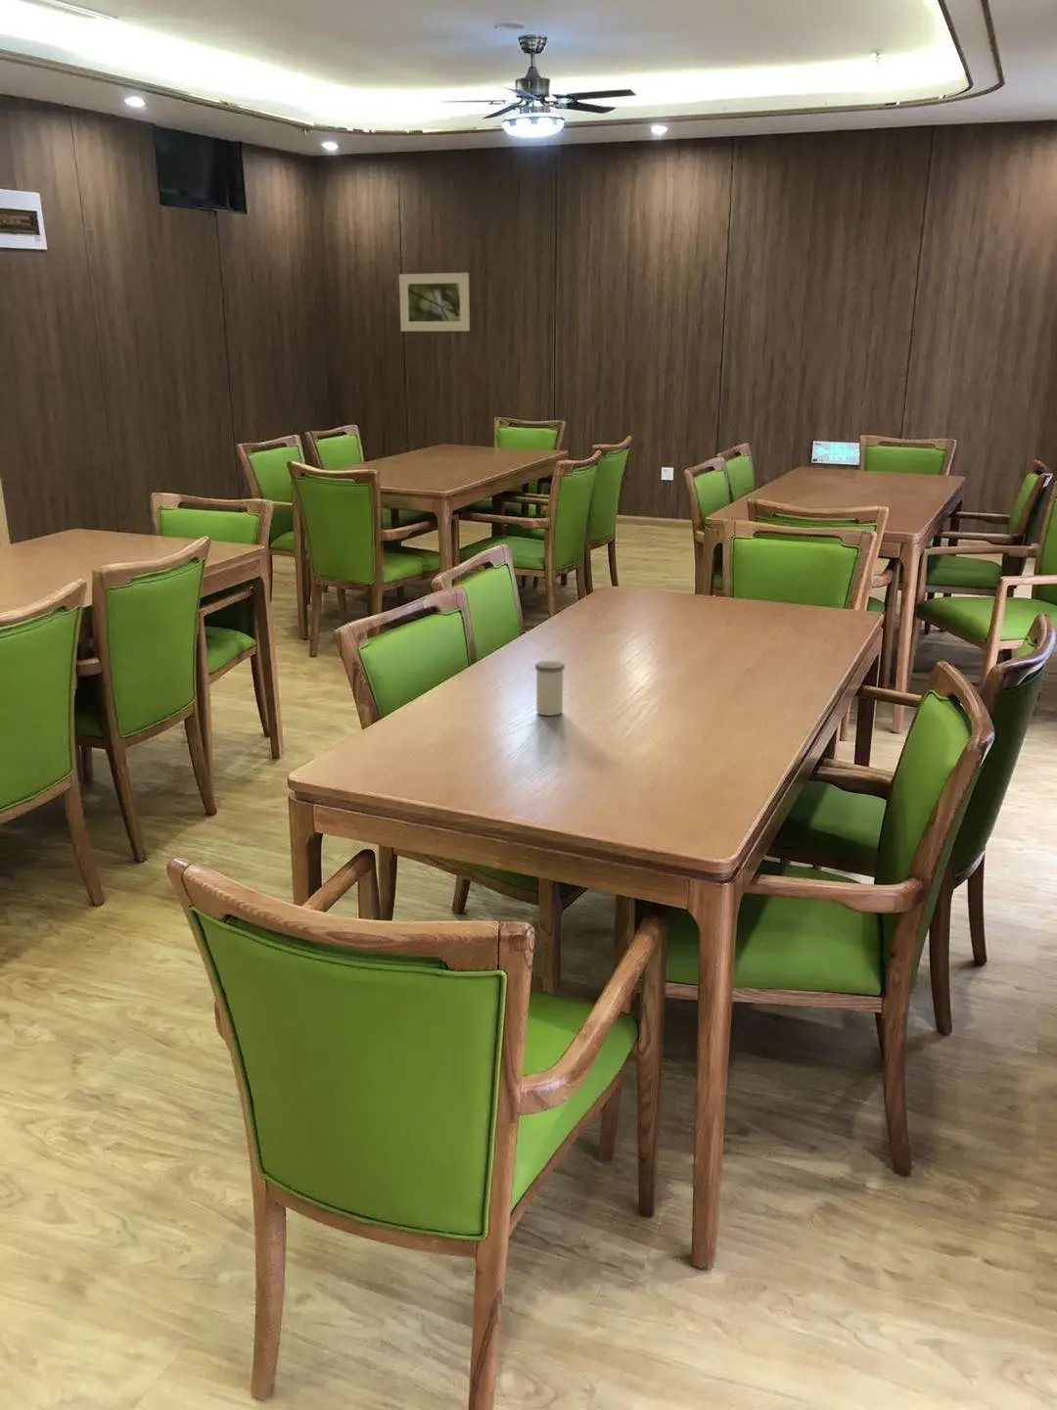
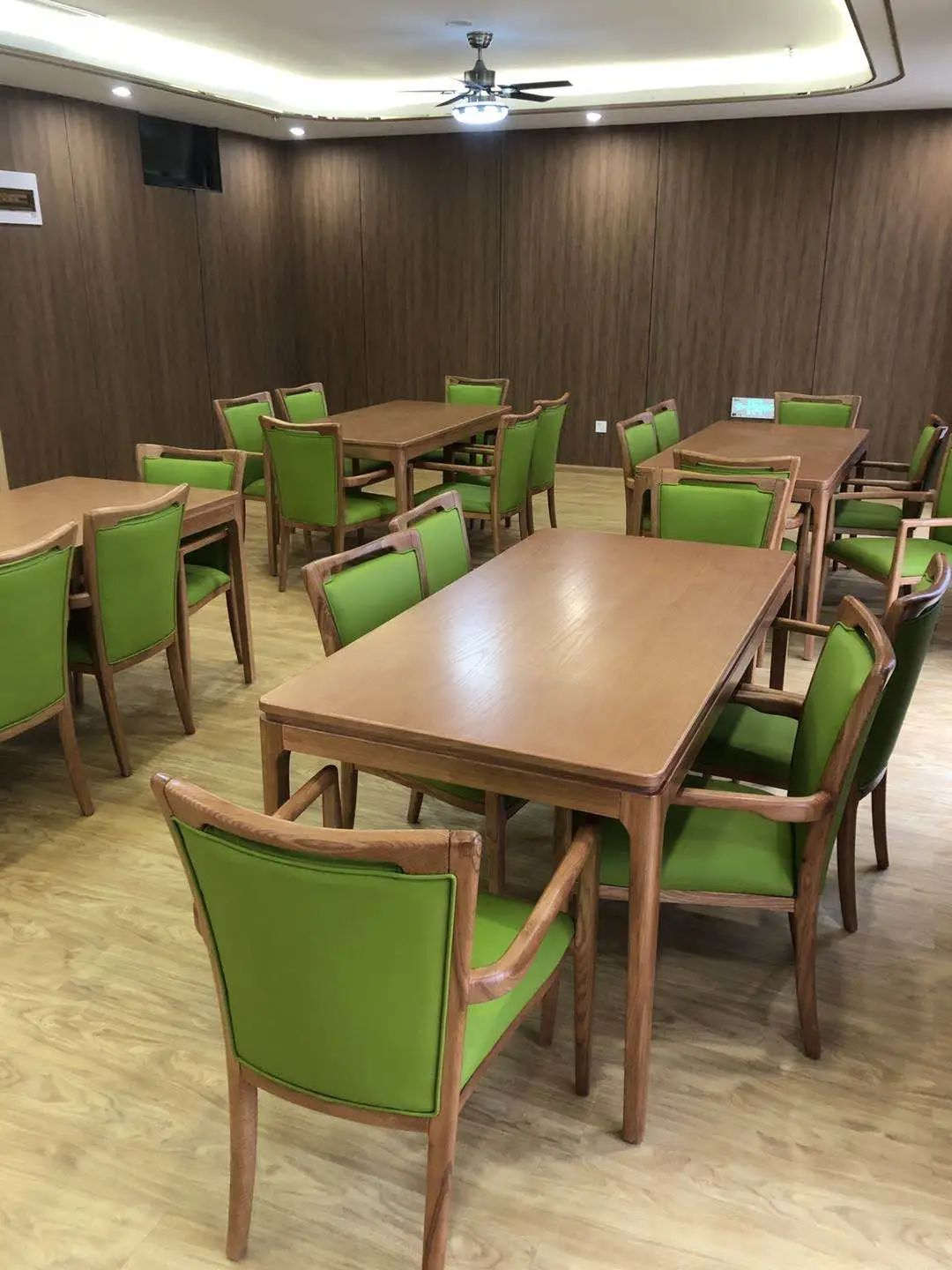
- salt shaker [534,659,565,717]
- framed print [399,272,471,332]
